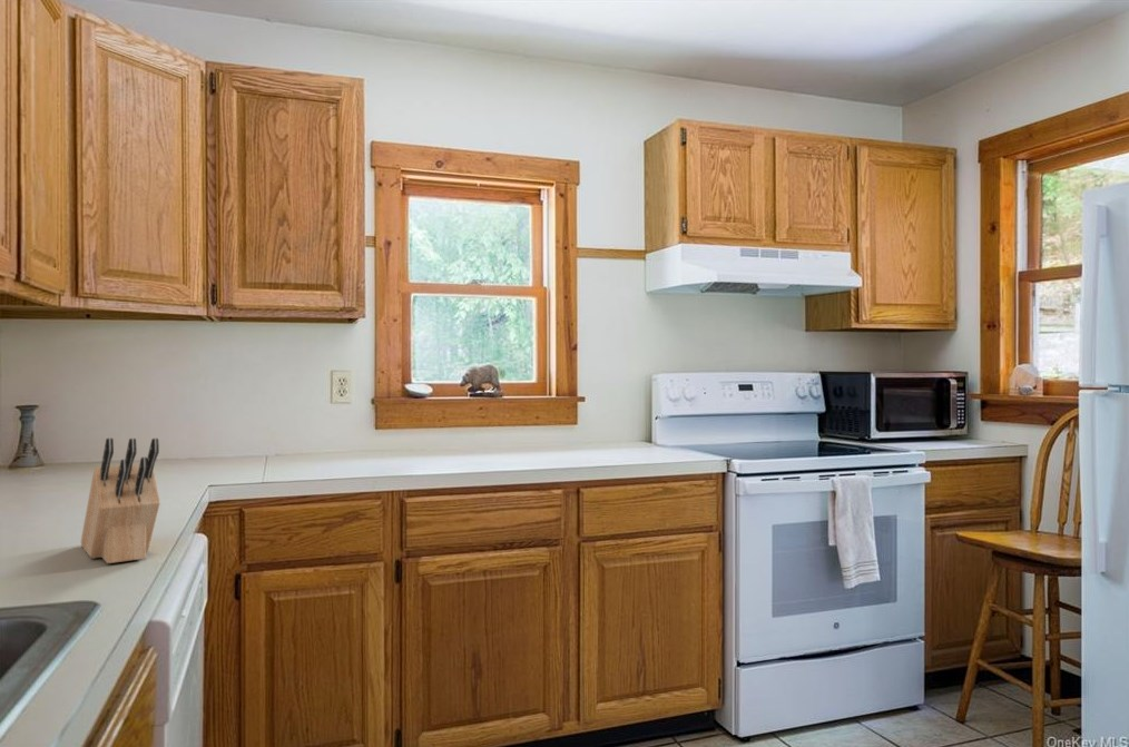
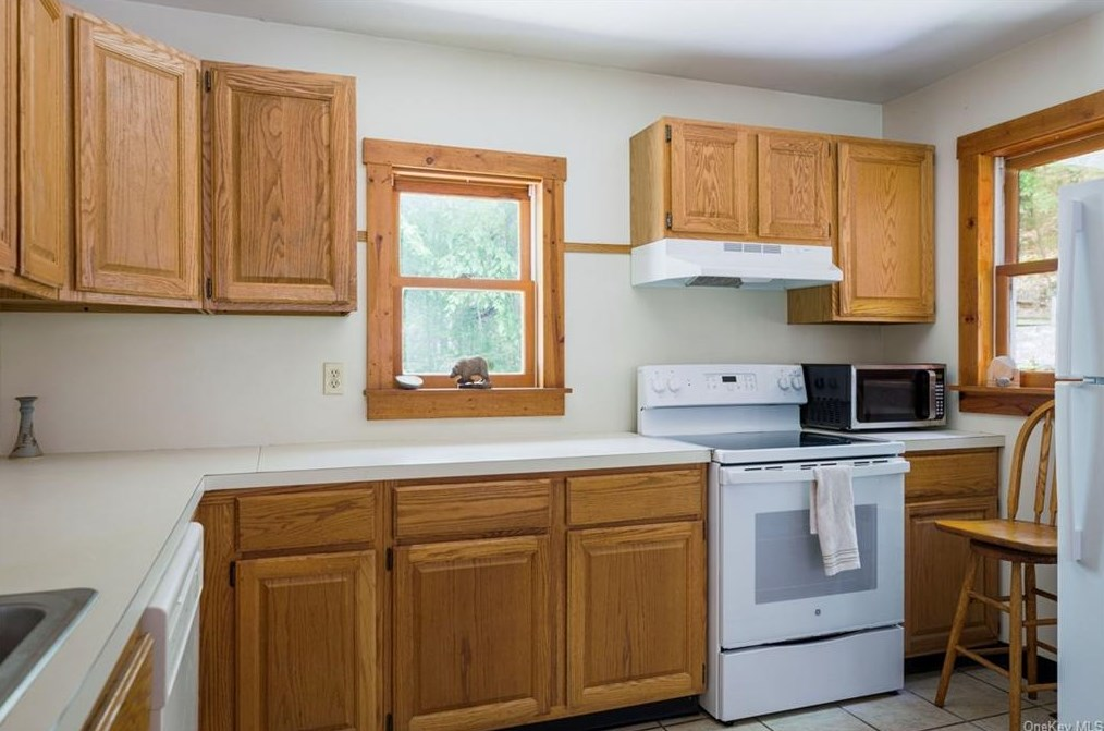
- knife block [80,438,161,564]
